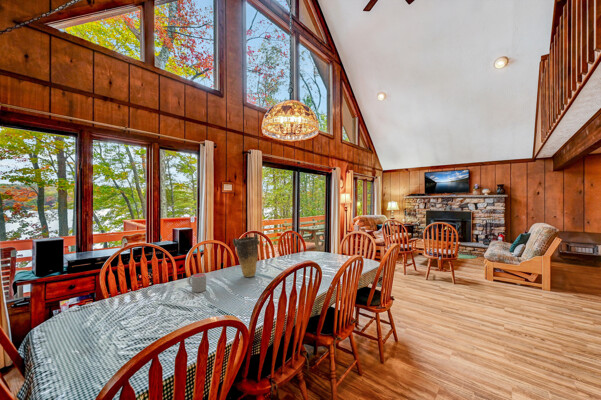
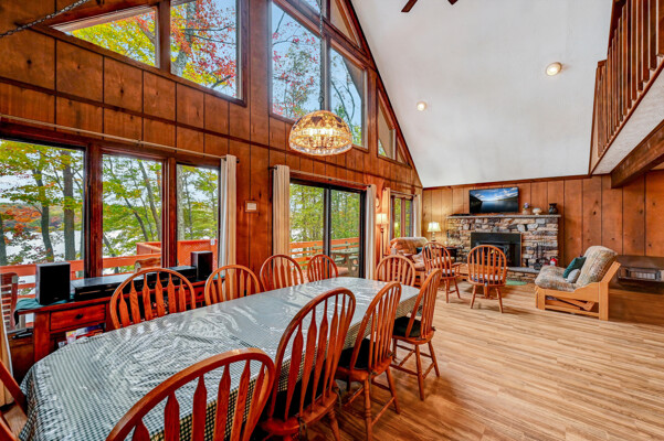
- vase [232,232,261,278]
- mug [187,272,207,293]
